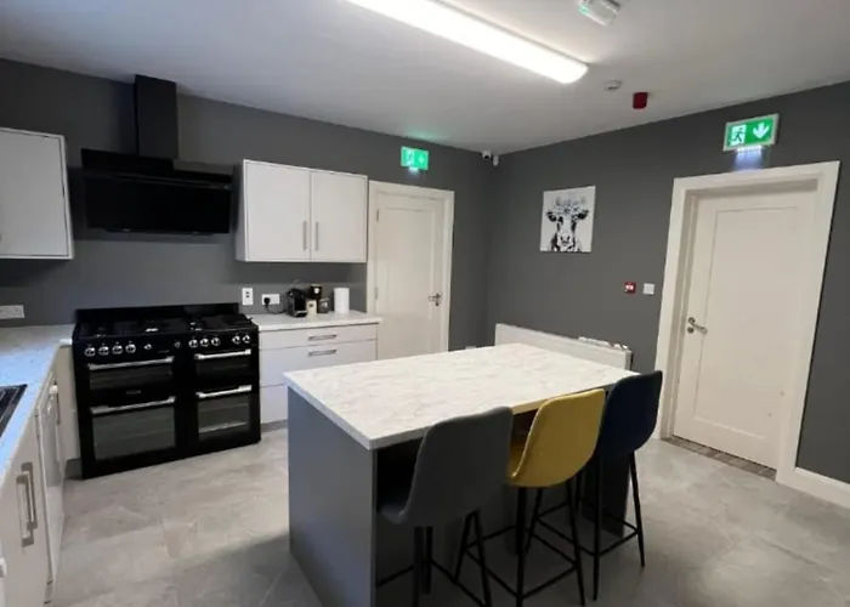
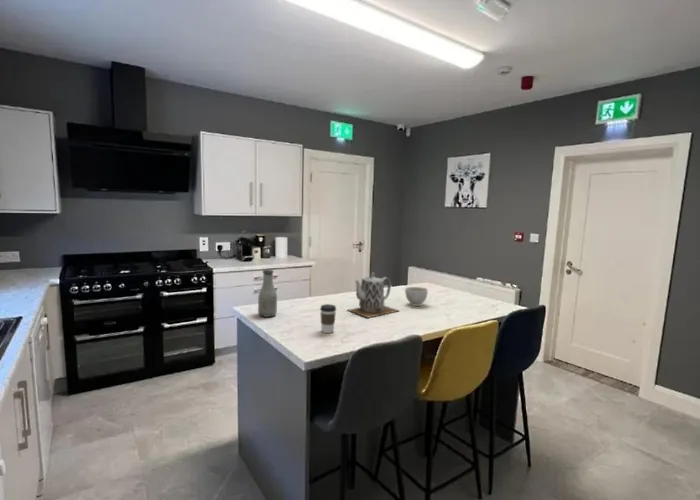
+ bowl [404,286,429,307]
+ teapot [347,272,400,318]
+ bottle [257,268,278,318]
+ coffee cup [319,303,337,334]
